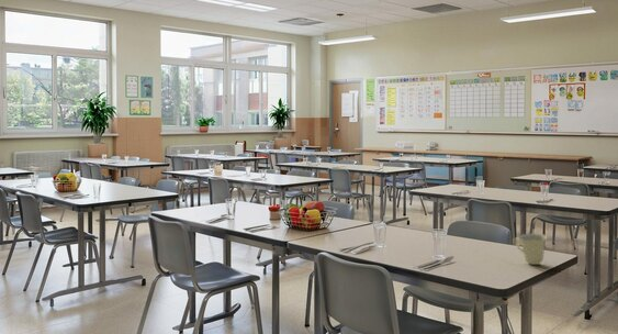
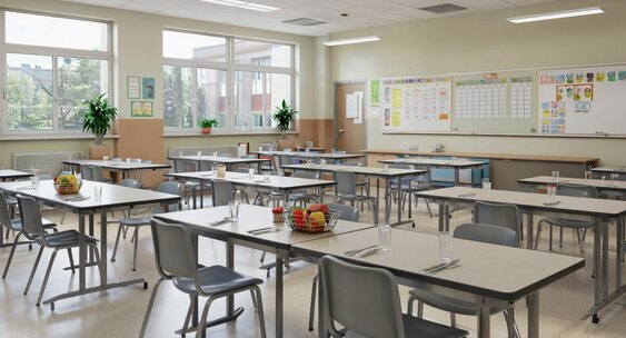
- cup [516,233,549,266]
